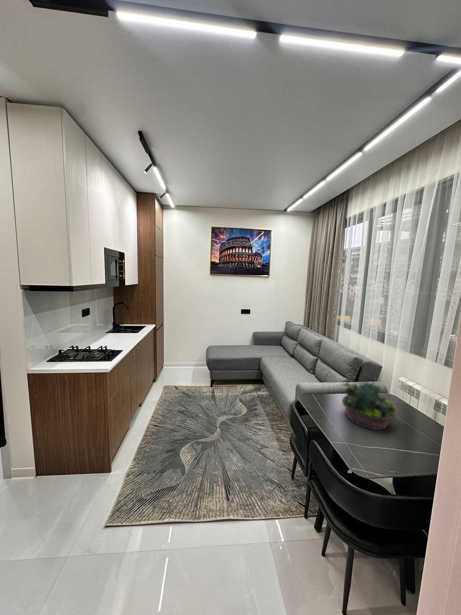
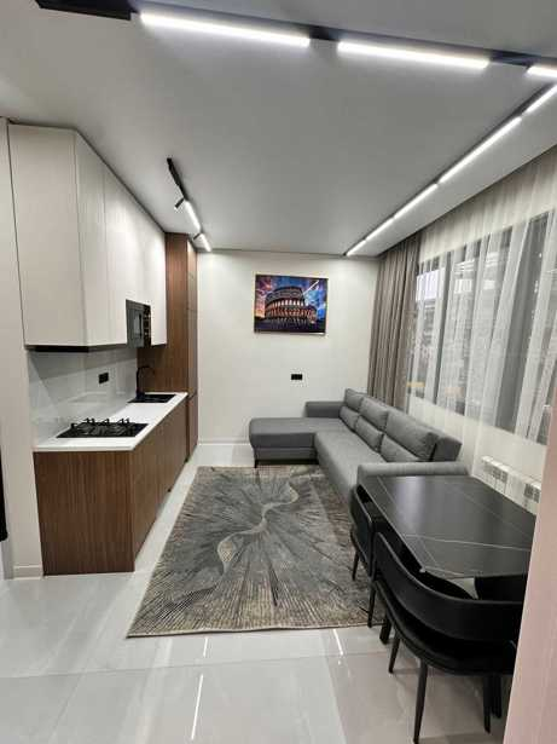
- succulent planter [341,380,398,431]
